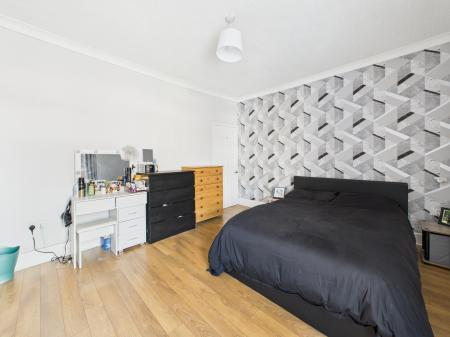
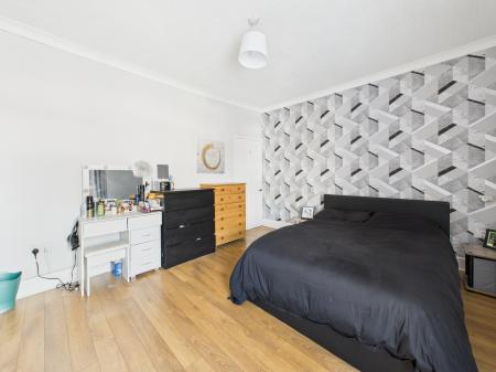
+ wall art [195,137,226,174]
